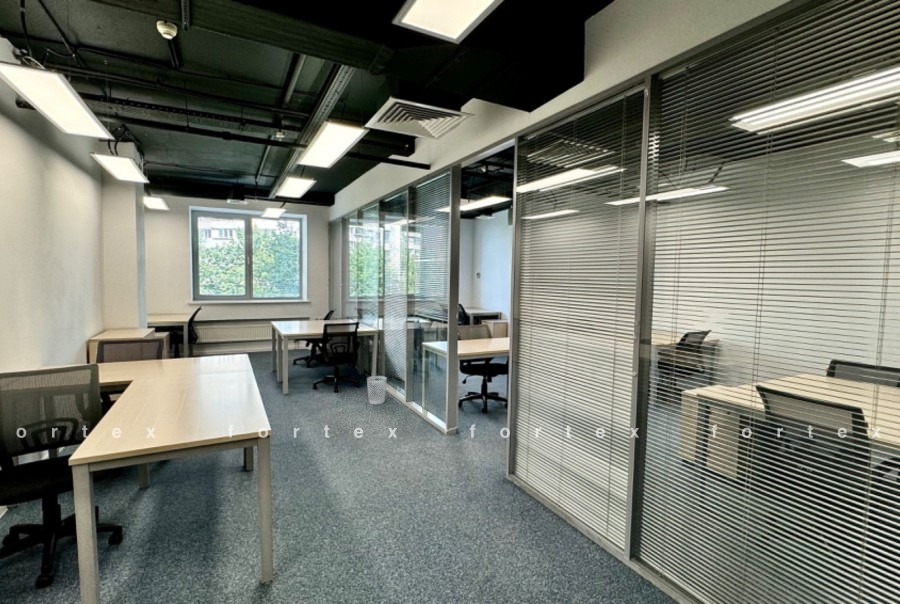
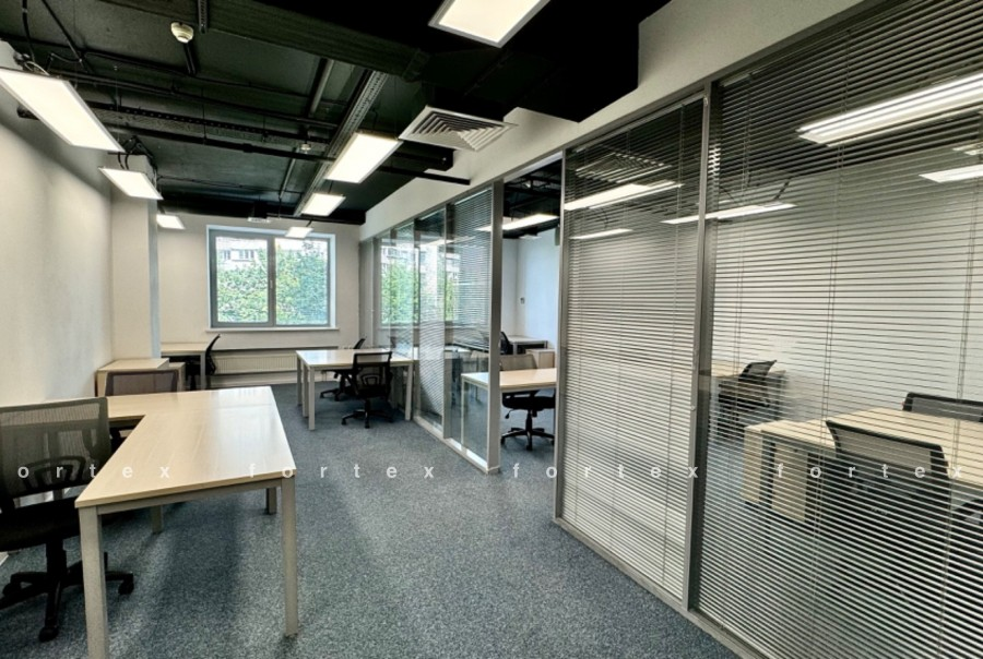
- wastebasket [366,375,388,405]
